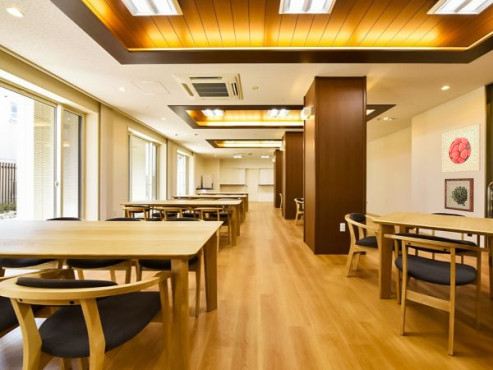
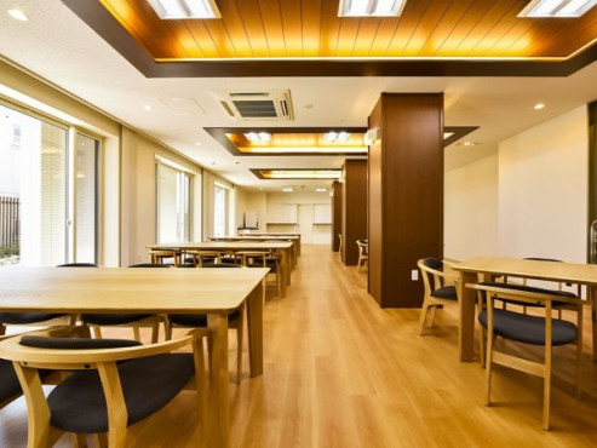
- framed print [441,123,482,174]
- wall art [443,177,475,213]
